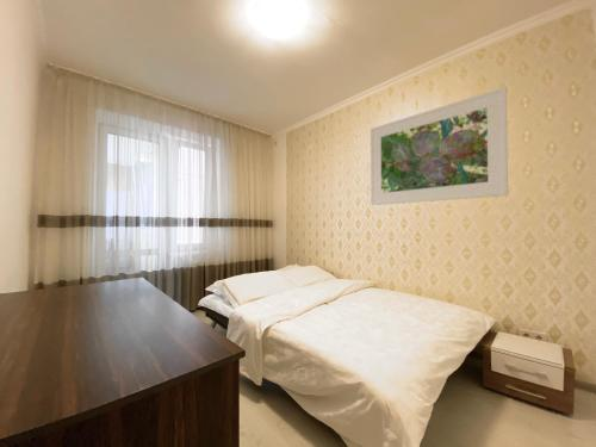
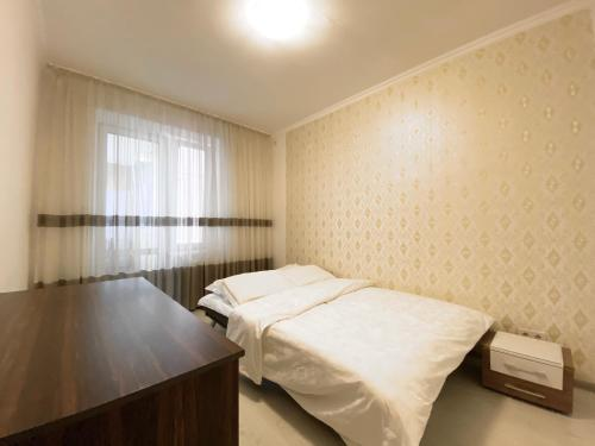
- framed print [370,86,509,206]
